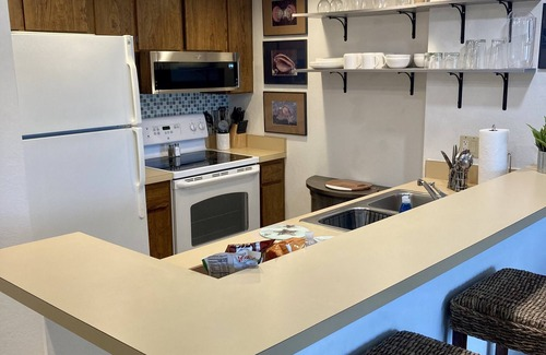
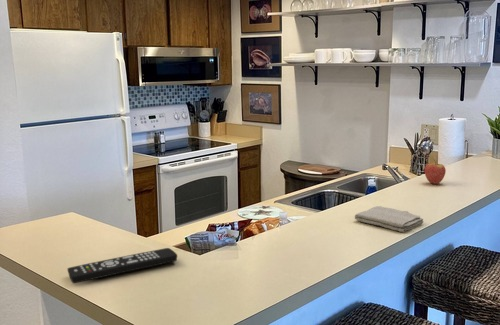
+ washcloth [354,205,424,233]
+ fruit [424,158,447,185]
+ remote control [66,247,178,284]
